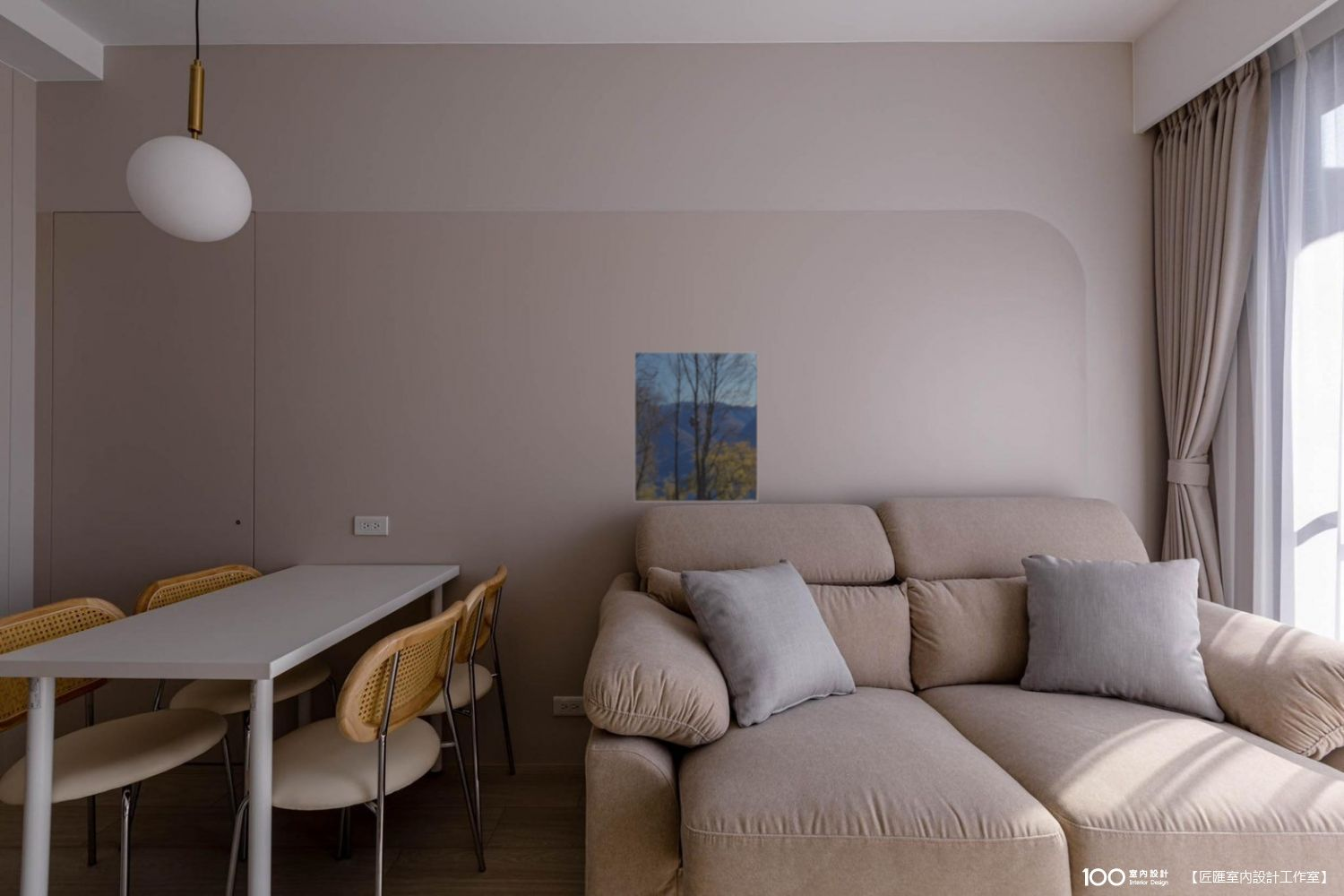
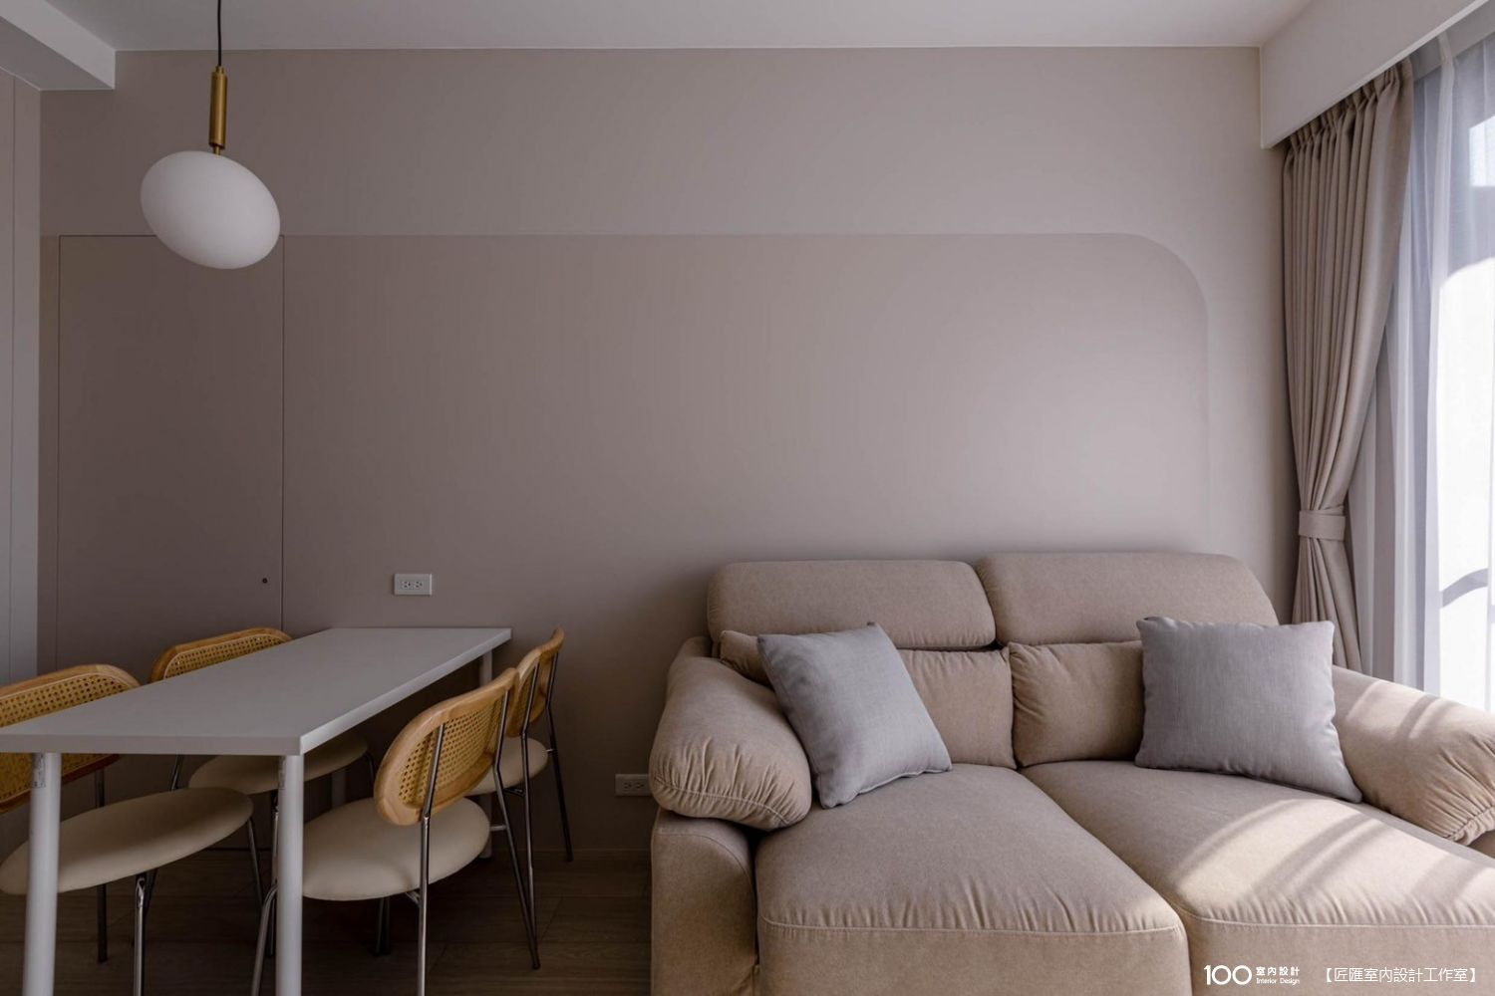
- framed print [633,350,759,504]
